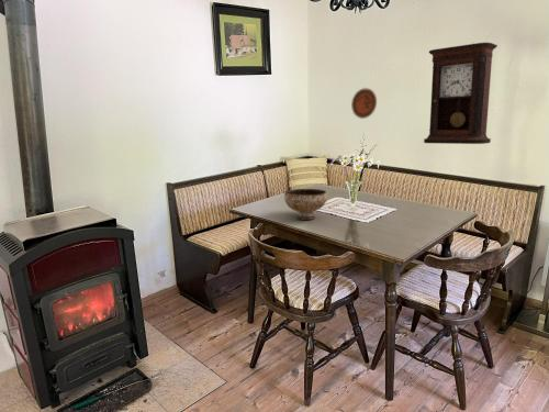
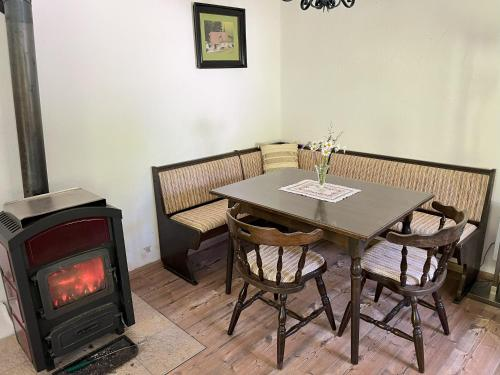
- decorative plate [350,87,378,120]
- pendulum clock [423,42,498,145]
- bowl [283,188,328,221]
